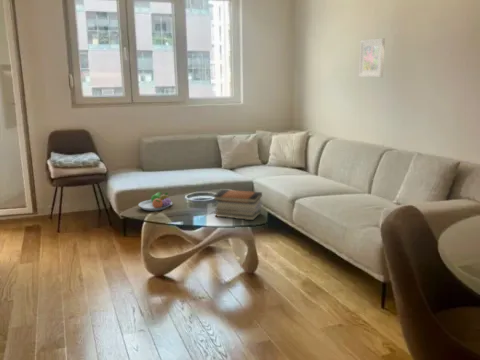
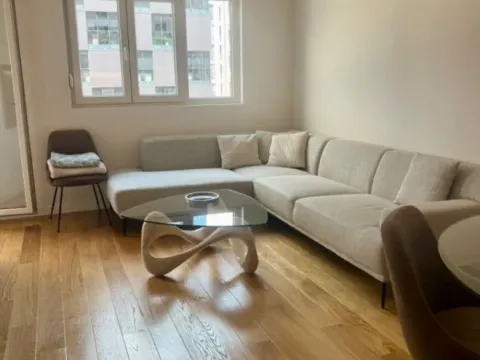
- fruit bowl [138,191,173,212]
- book stack [212,189,263,221]
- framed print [358,37,386,78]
